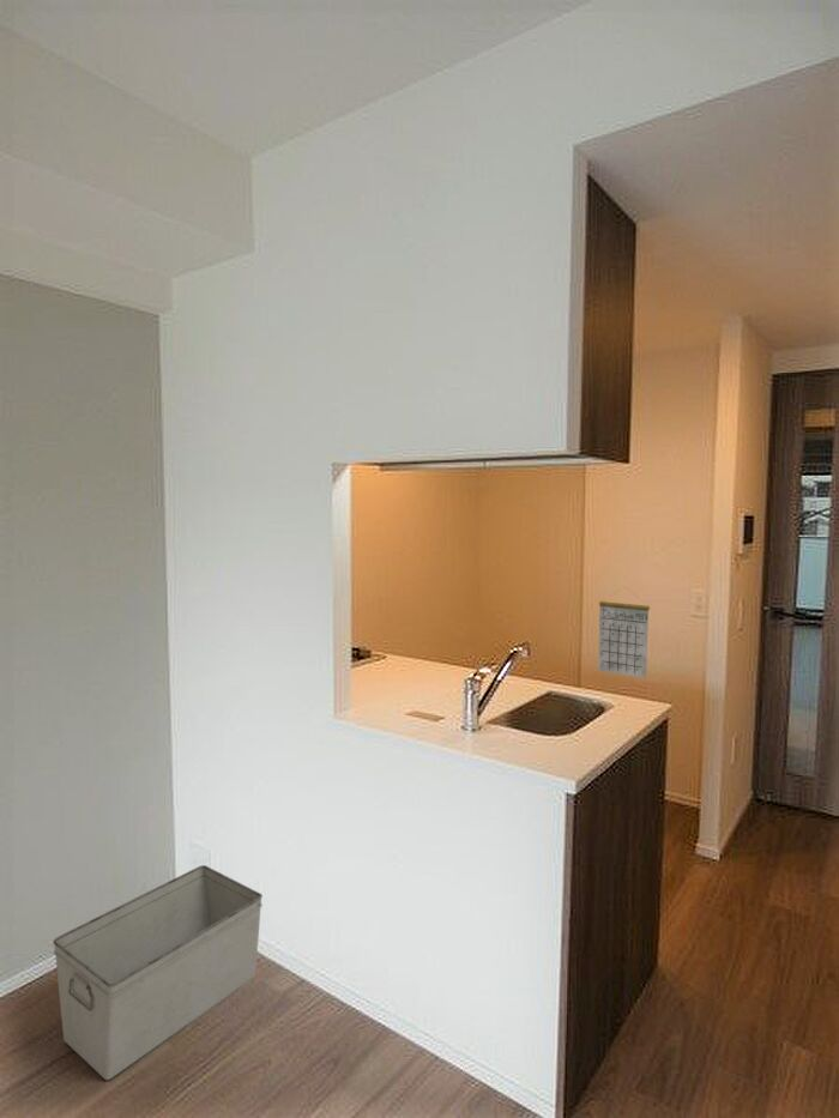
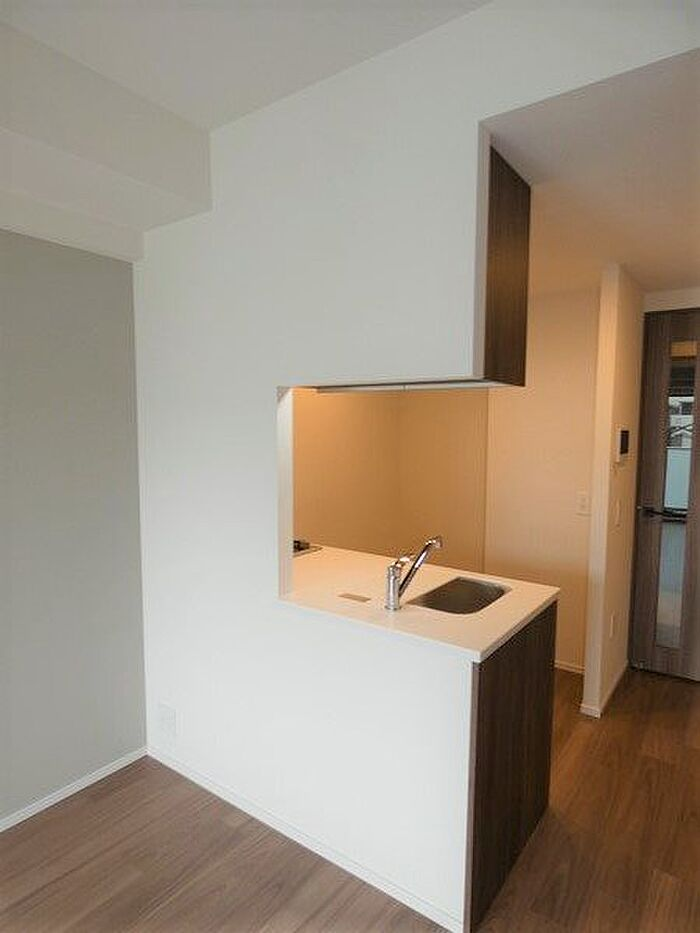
- calendar [597,586,651,679]
- storage bin [52,864,264,1081]
